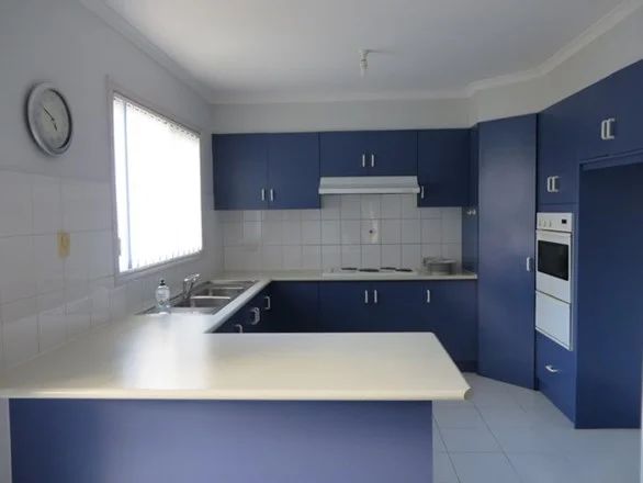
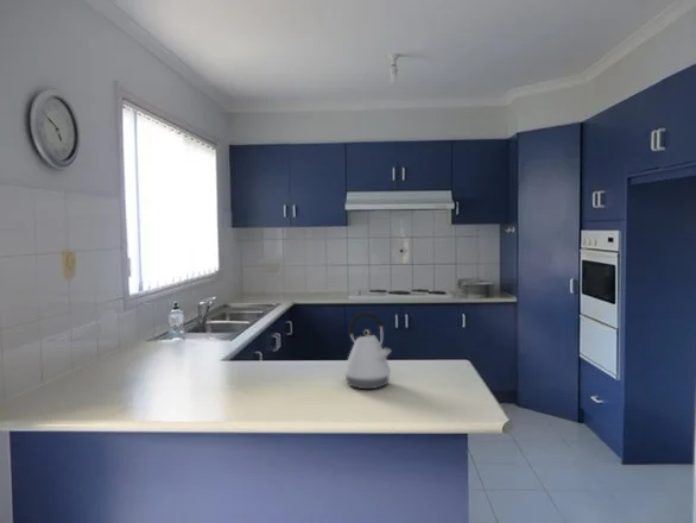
+ kettle [343,310,392,390]
